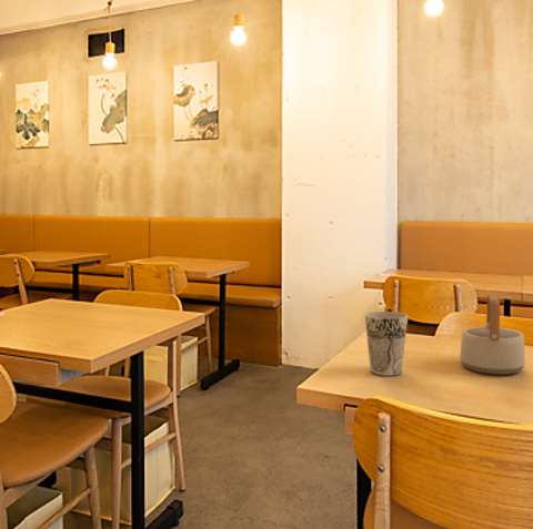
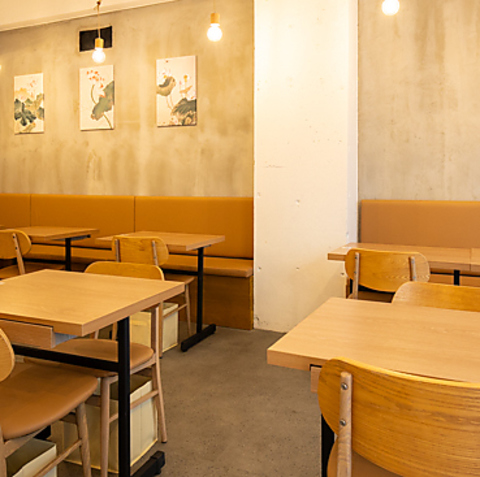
- cup [364,311,409,377]
- teapot [459,293,526,376]
